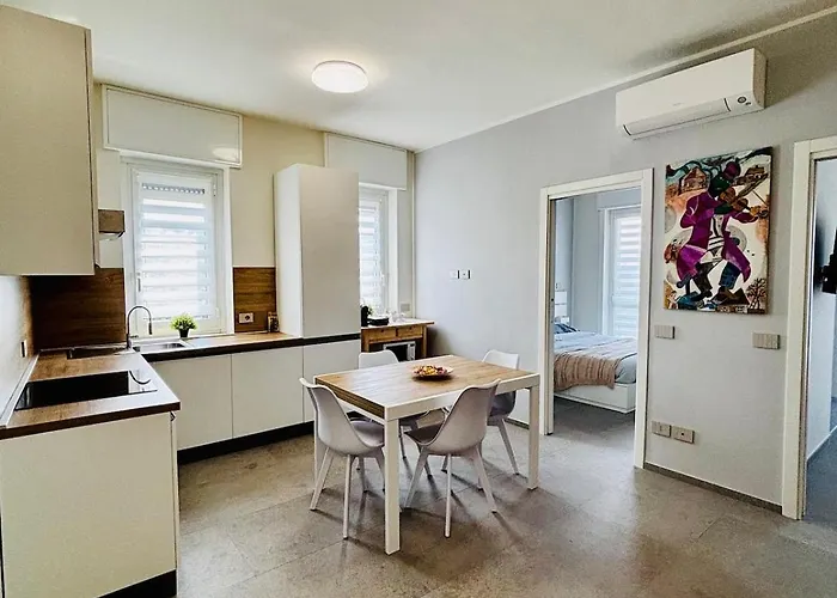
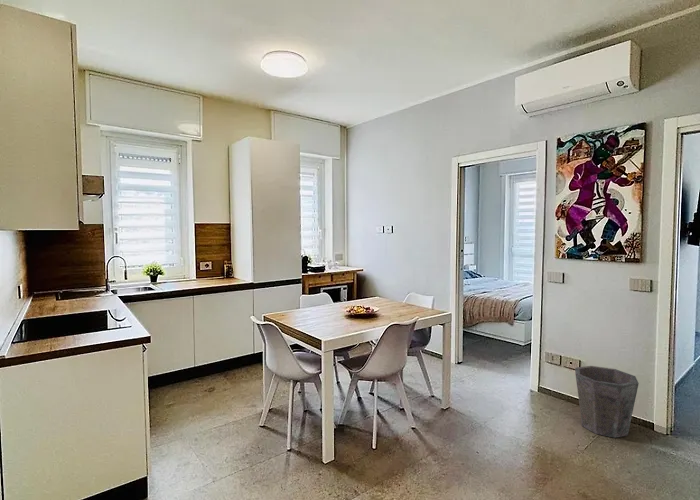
+ waste bin [574,365,640,439]
